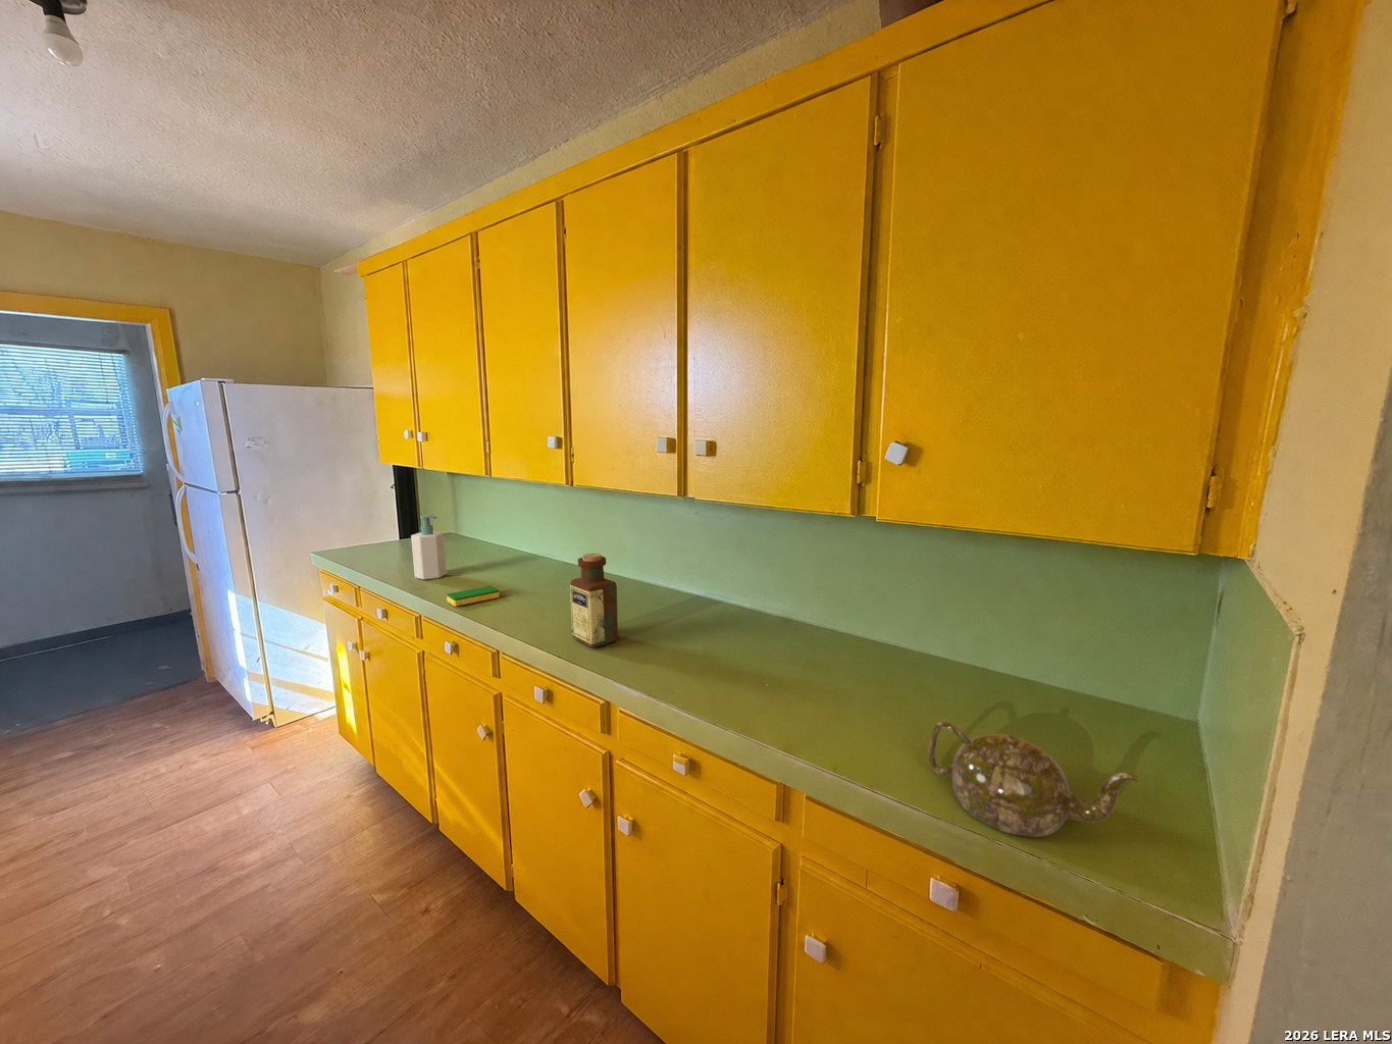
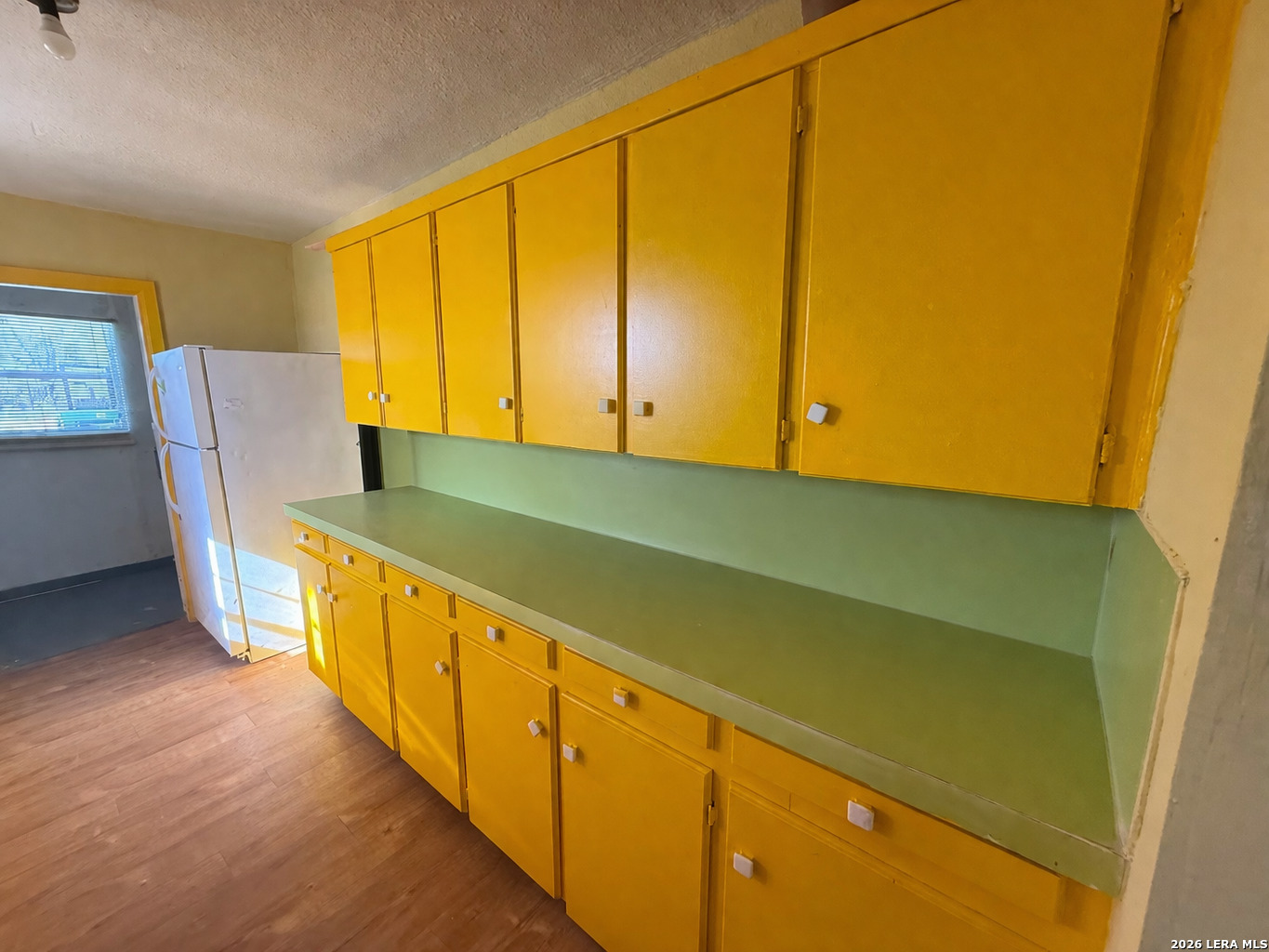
- soap bottle [410,514,448,581]
- dish sponge [445,586,500,608]
- teapot [927,719,1139,838]
- bottle [569,553,619,648]
